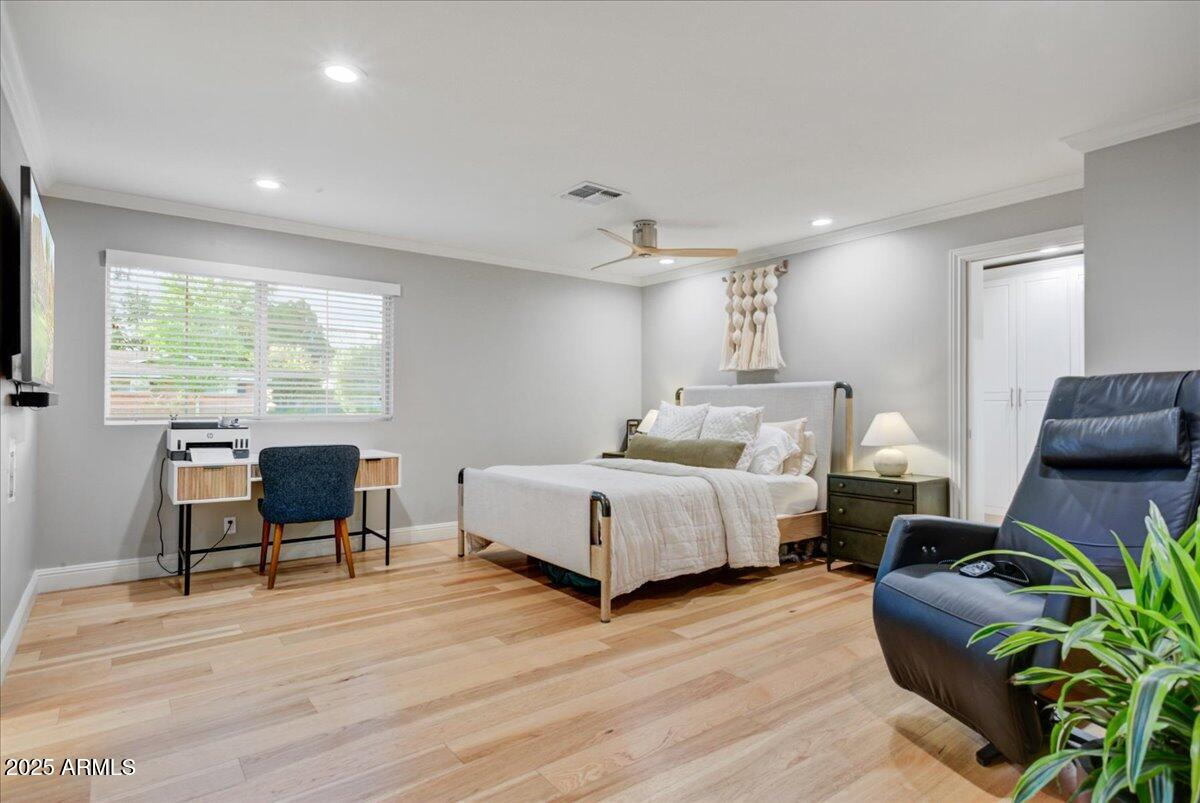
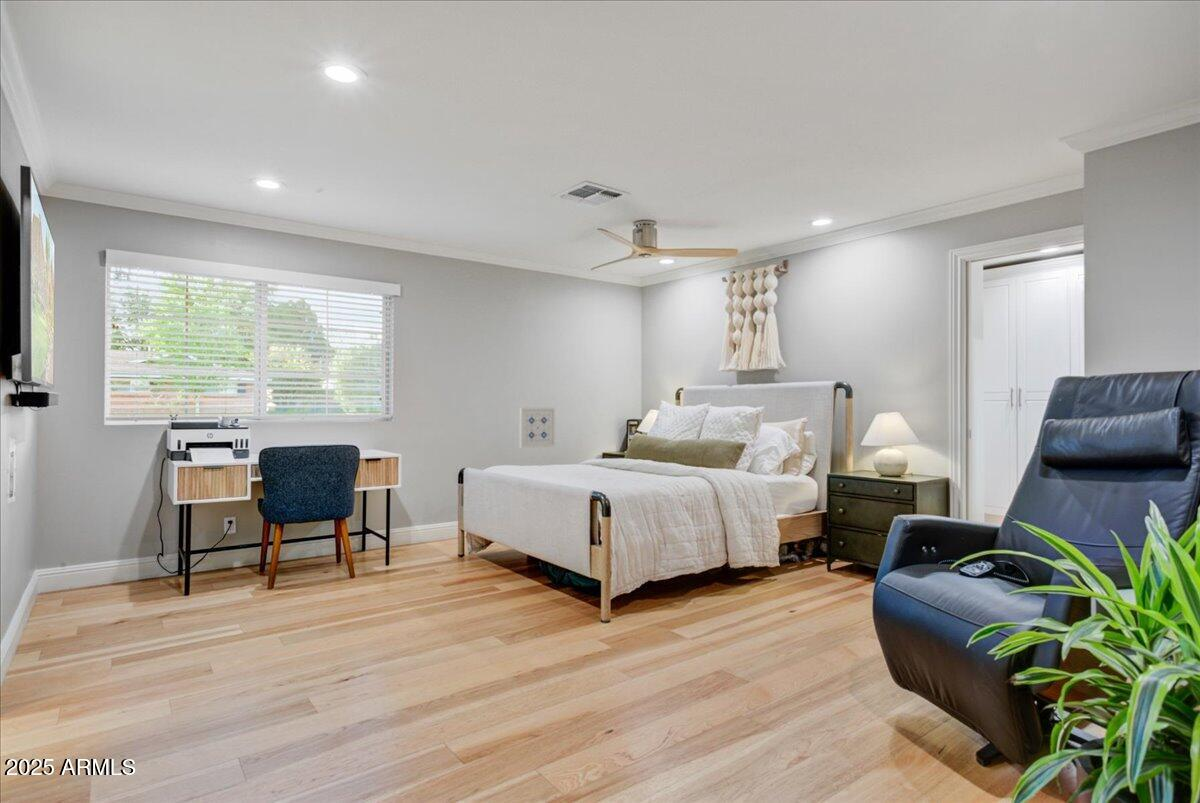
+ wall art [518,407,556,449]
